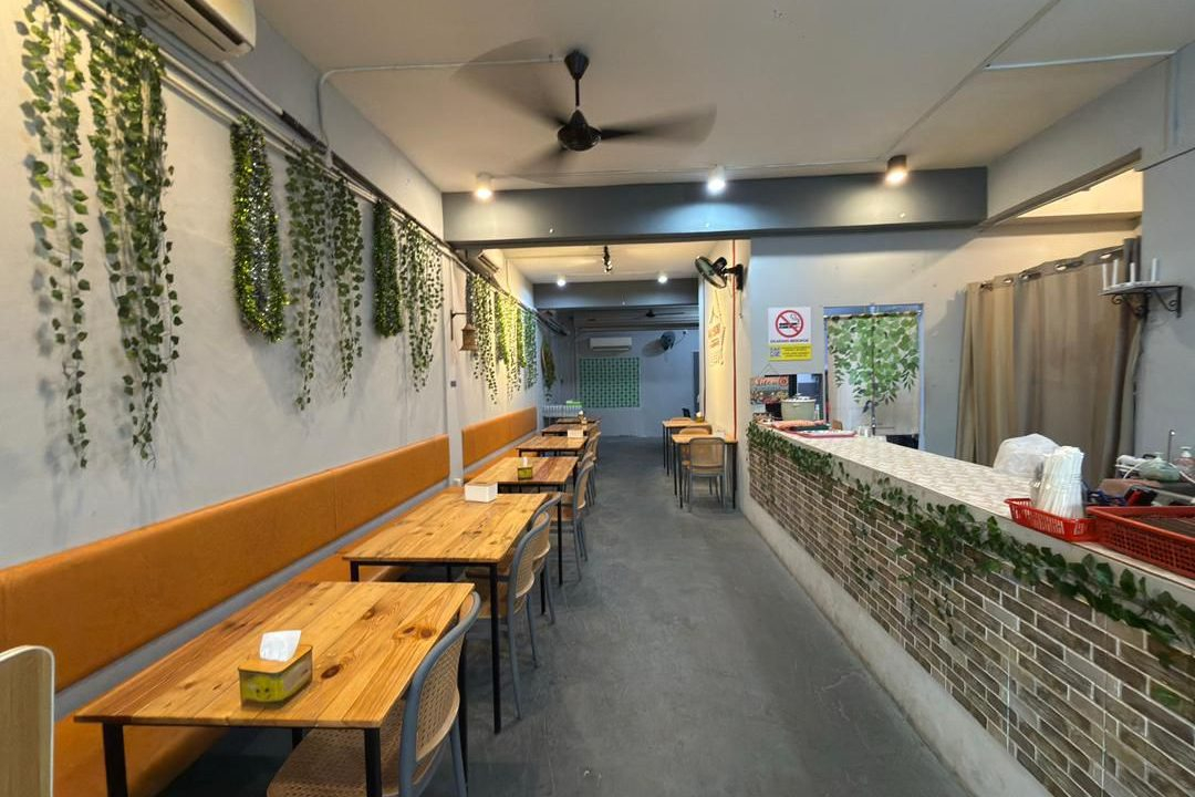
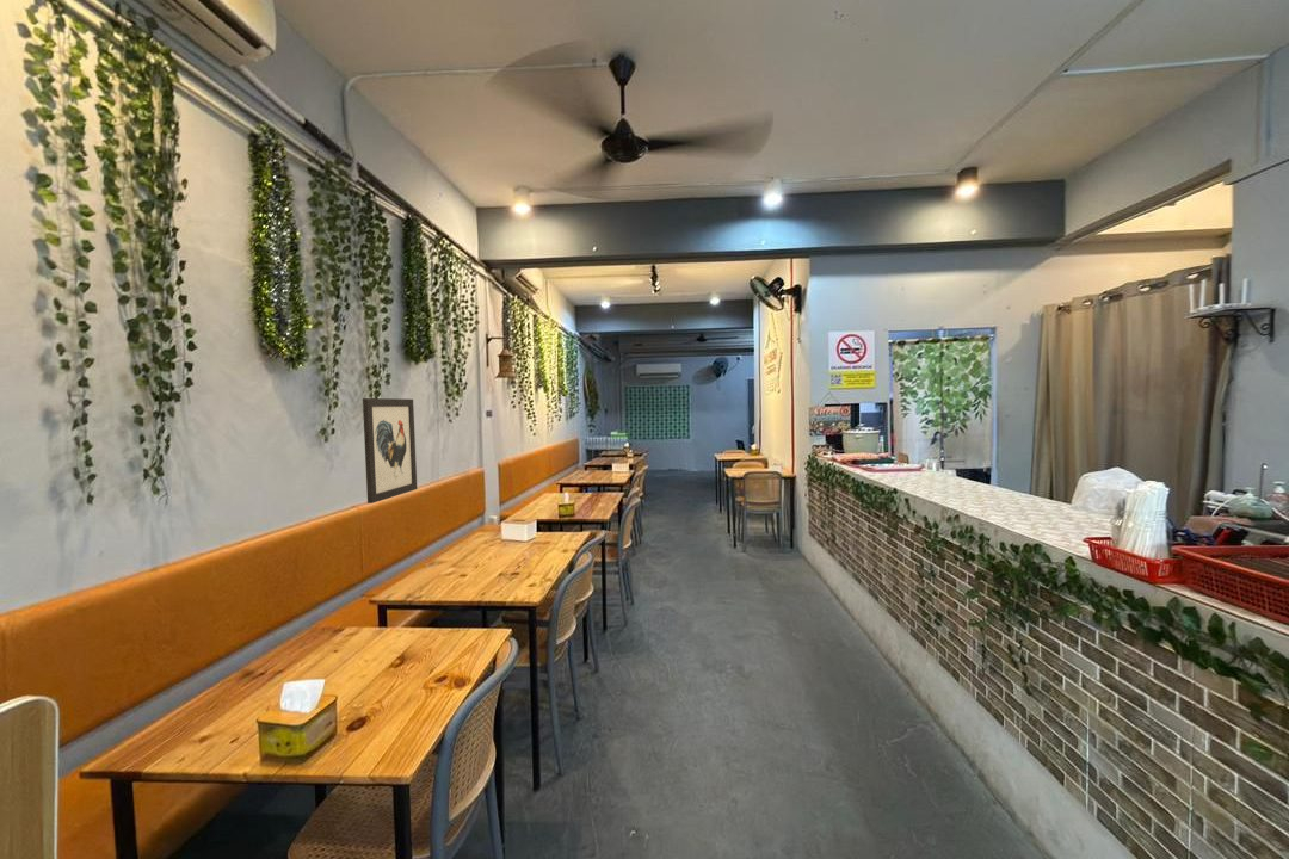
+ wall art [362,397,418,505]
